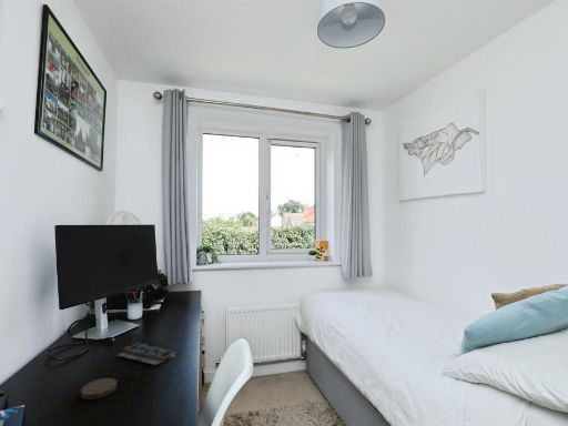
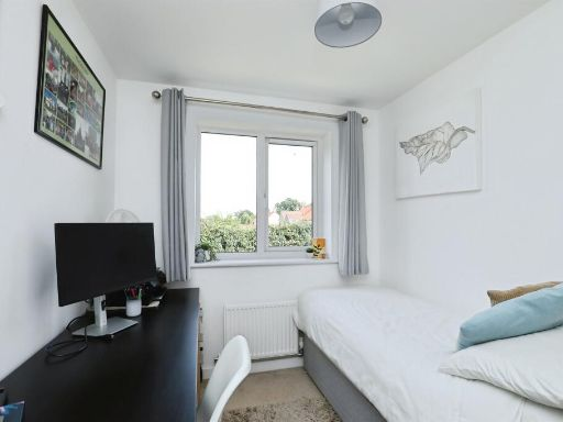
- coaster [80,377,118,400]
- computer keyboard [118,342,178,366]
